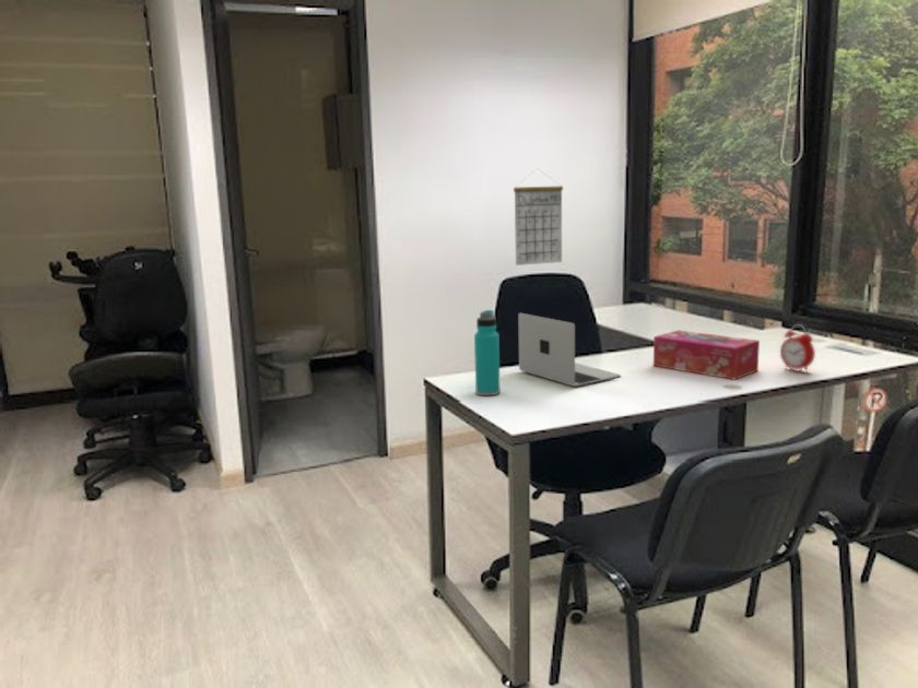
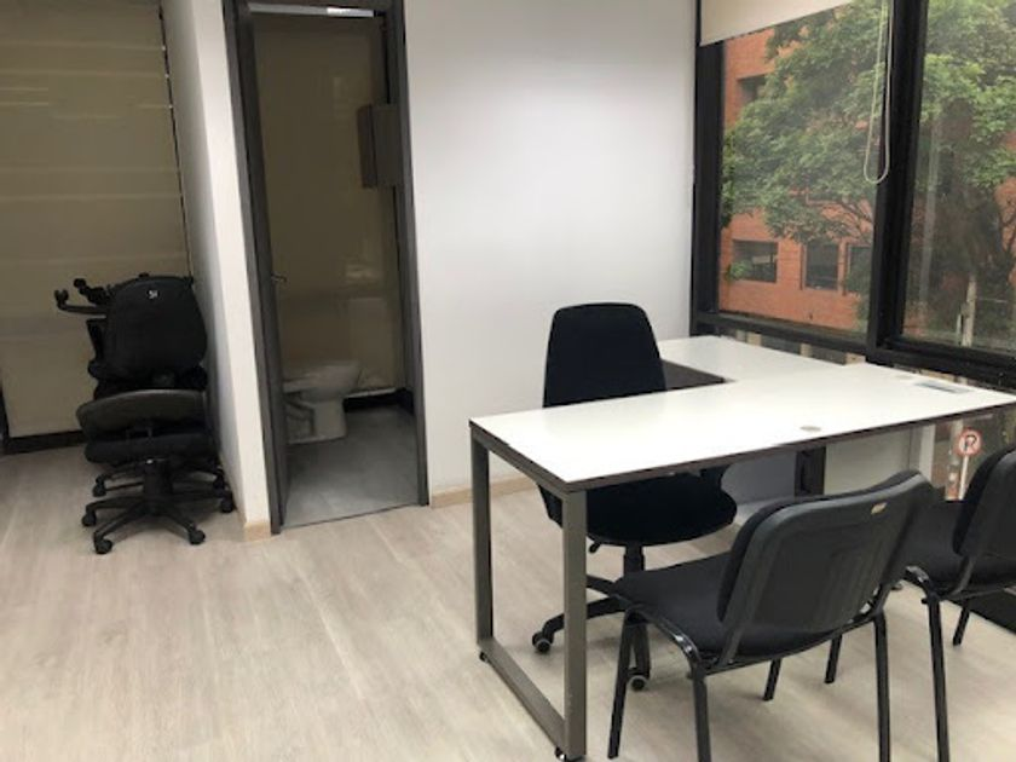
- alarm clock [779,323,816,375]
- calendar [513,168,564,266]
- water bottle [473,309,502,396]
- laptop [517,312,622,387]
- tissue box [652,329,761,381]
